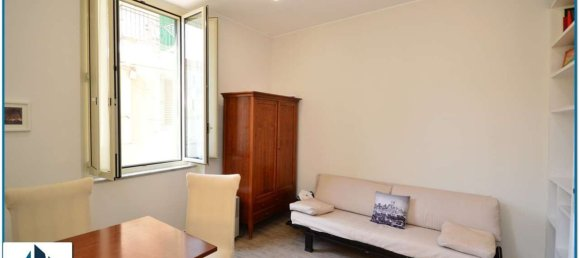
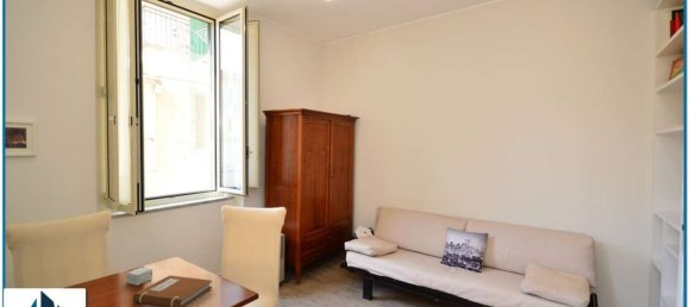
+ notebook [132,275,213,307]
+ small box [125,265,154,287]
